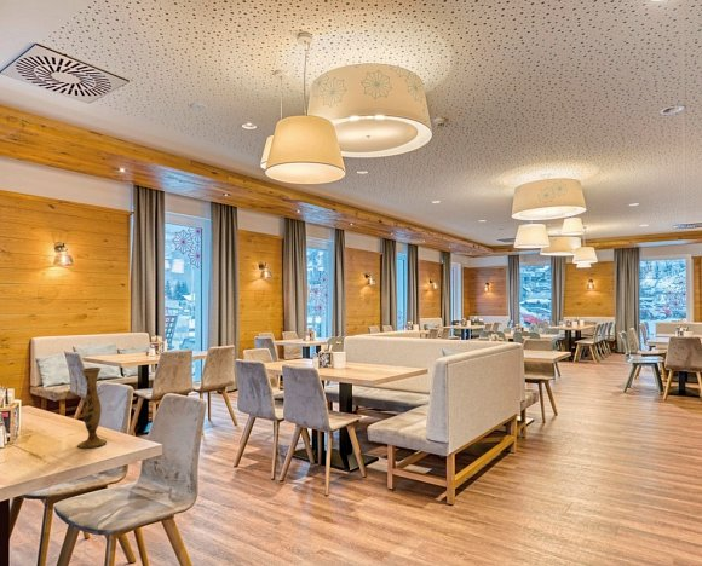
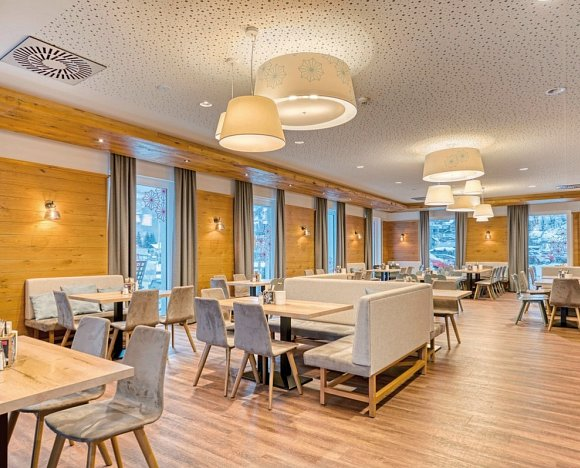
- vase [76,366,108,449]
